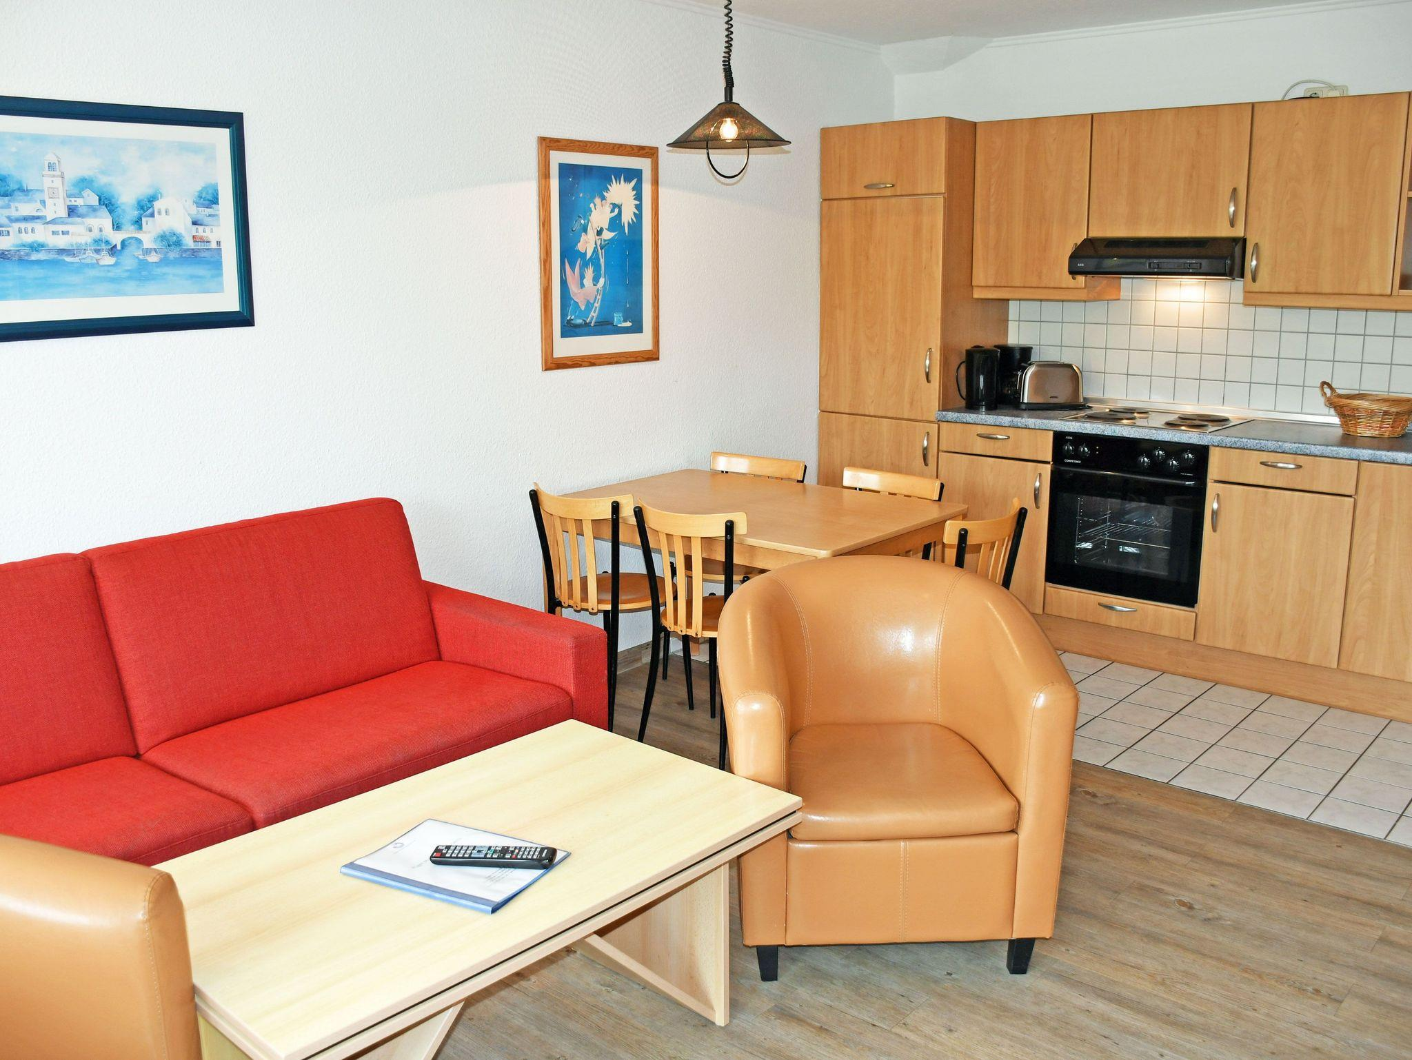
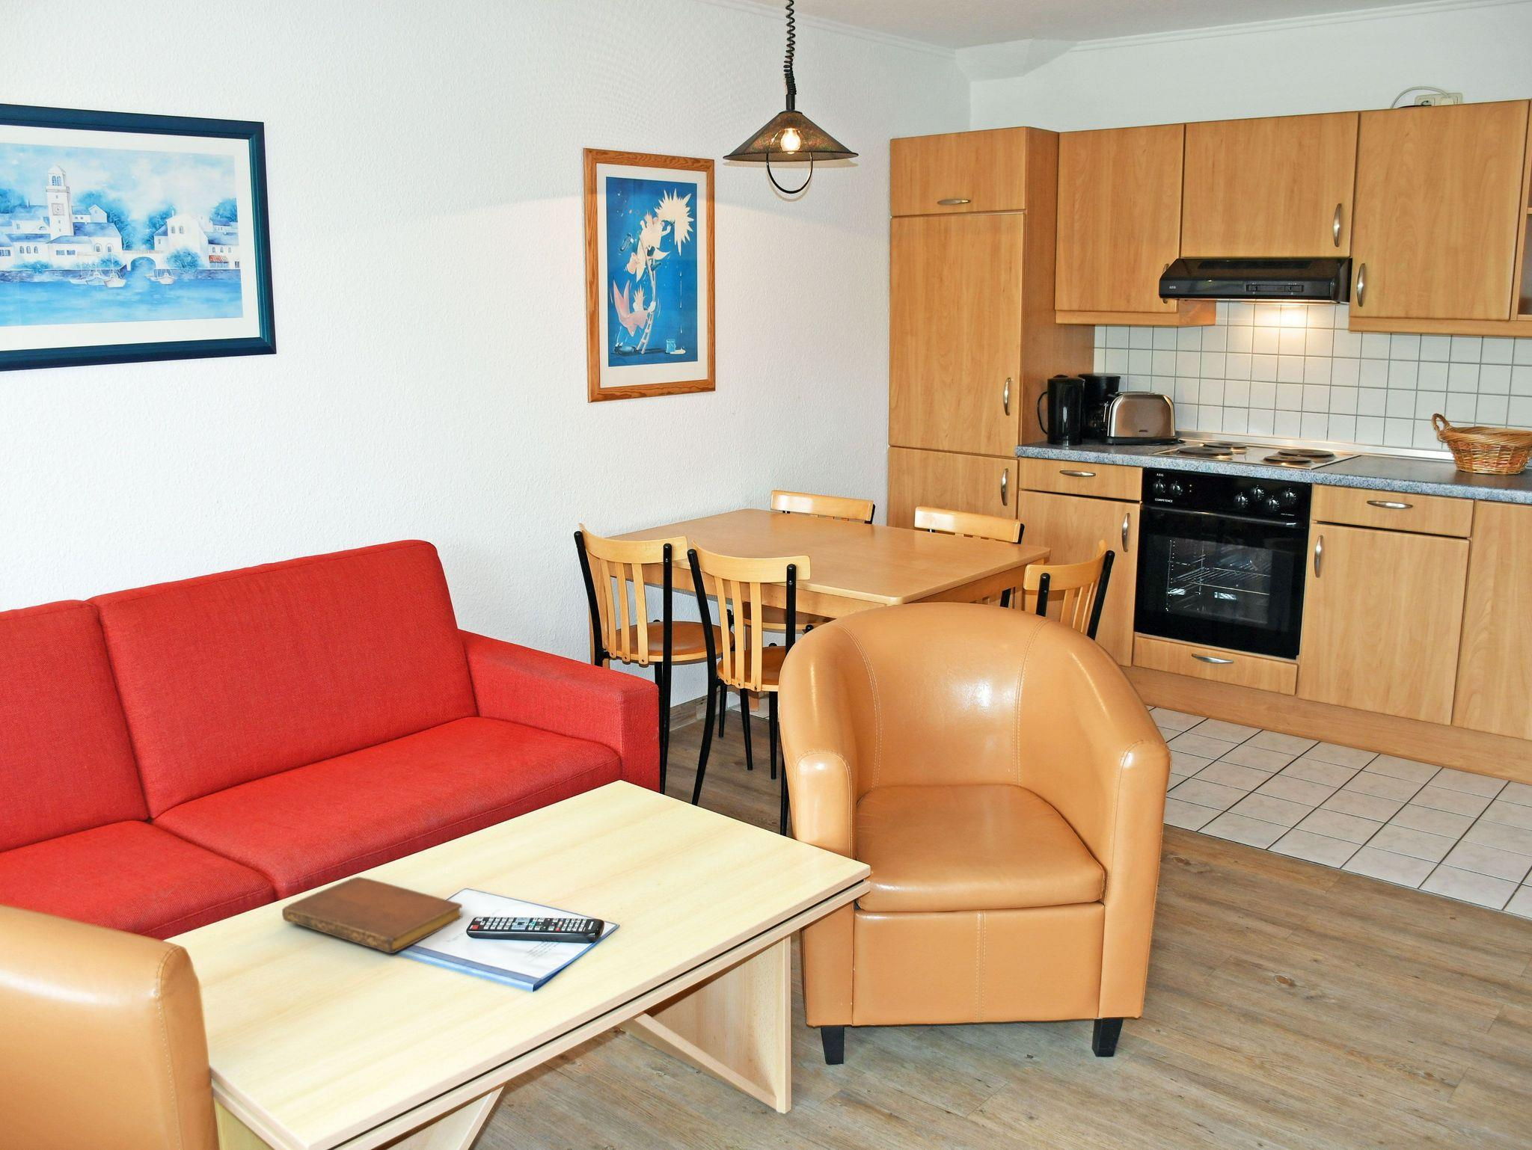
+ notebook [282,876,463,954]
